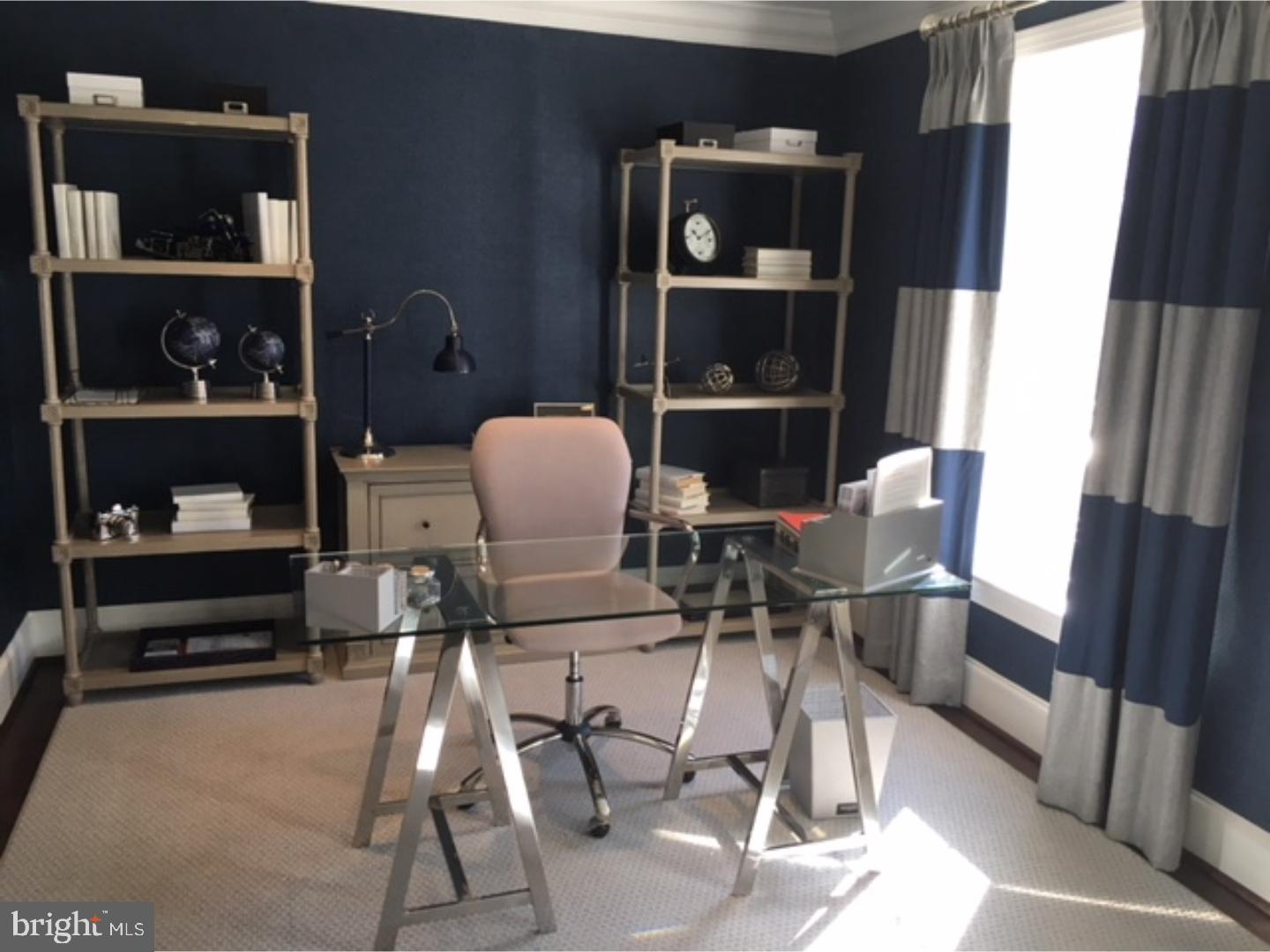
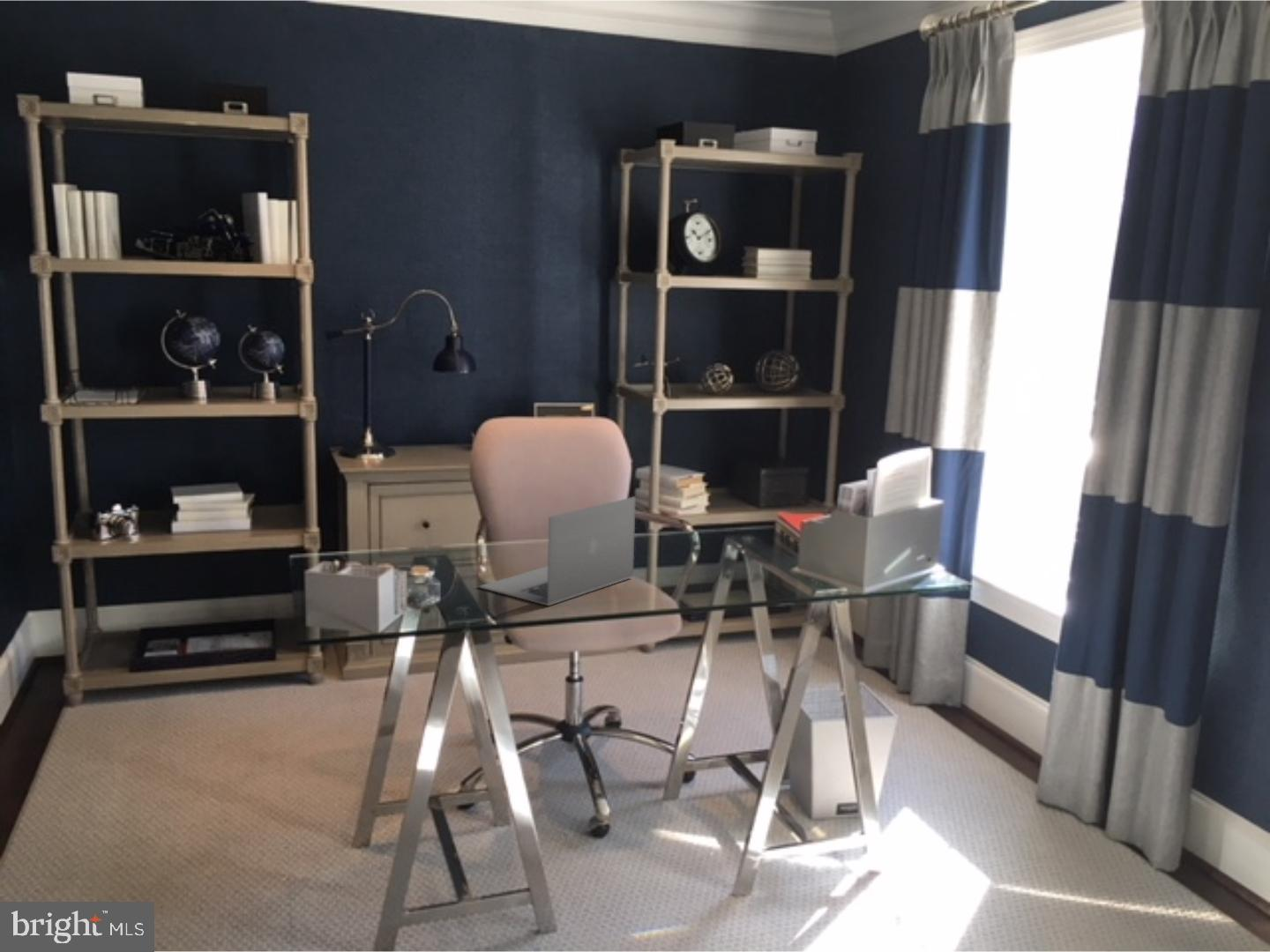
+ laptop [478,495,637,606]
